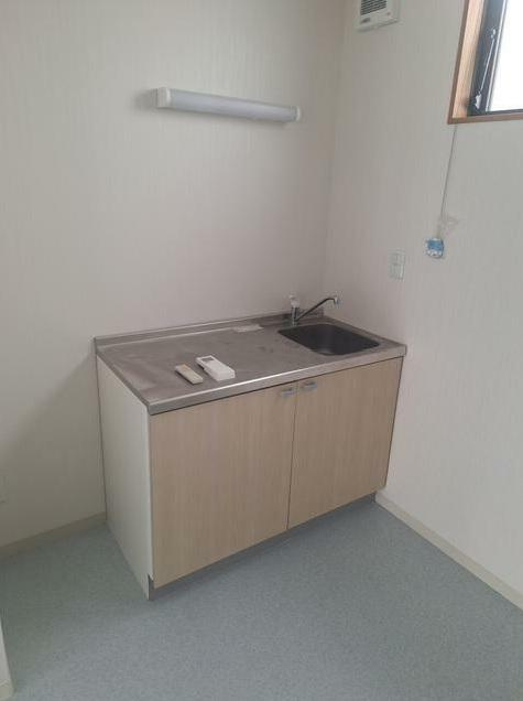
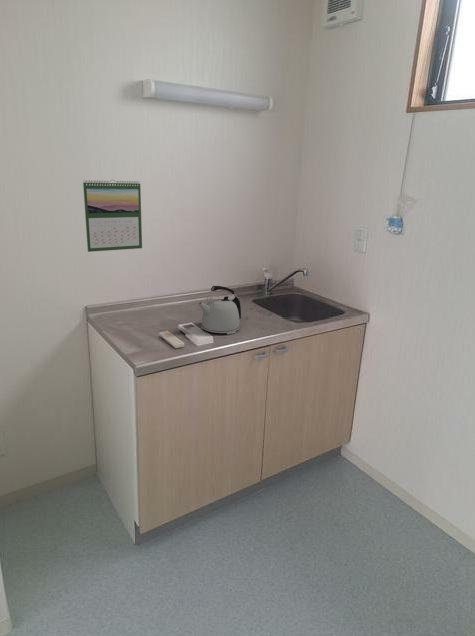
+ kettle [197,285,242,335]
+ calendar [82,179,143,253]
